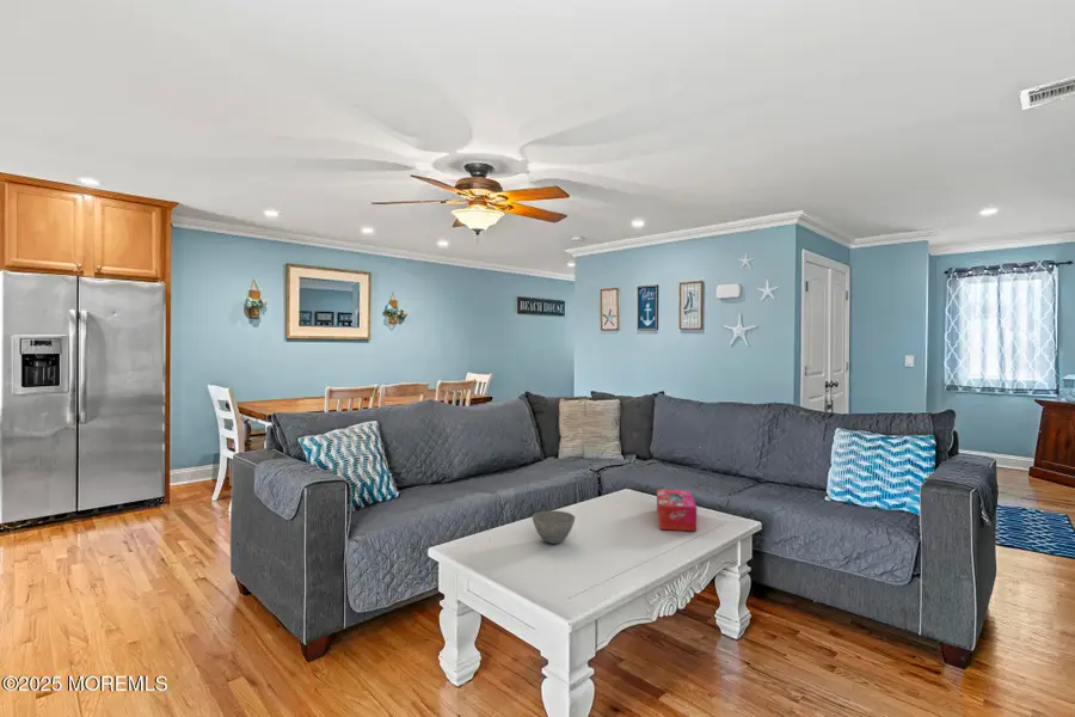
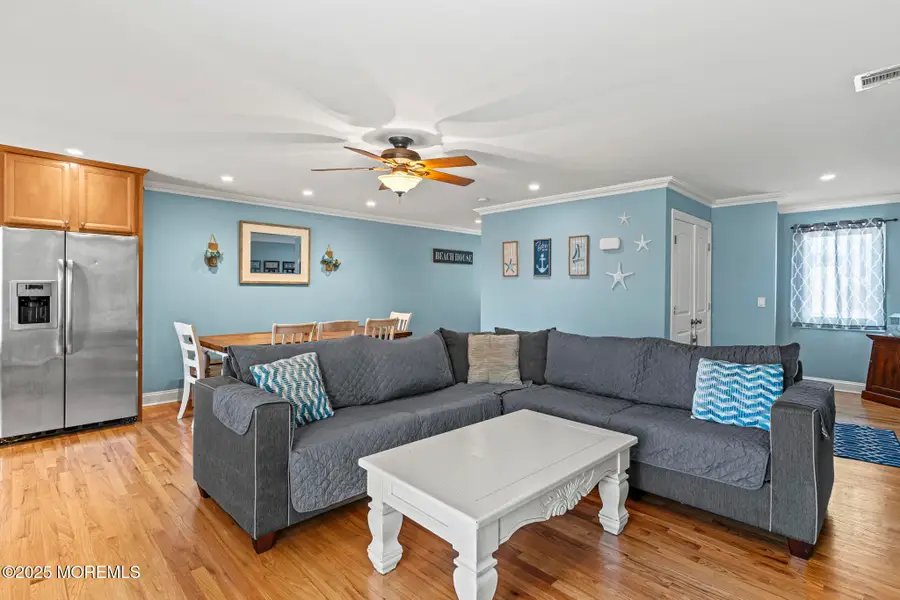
- tissue box [656,489,698,532]
- bowl [532,509,576,545]
